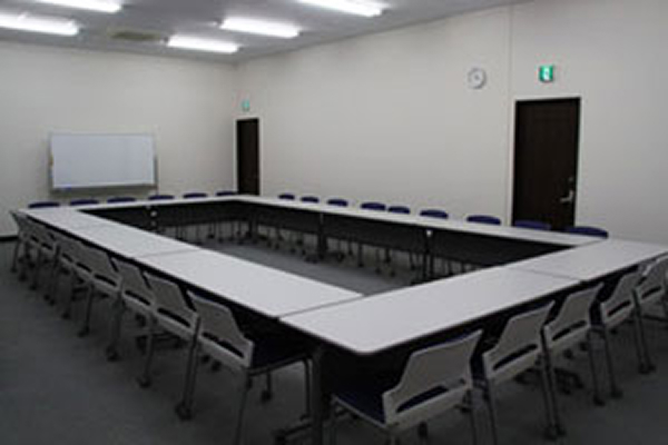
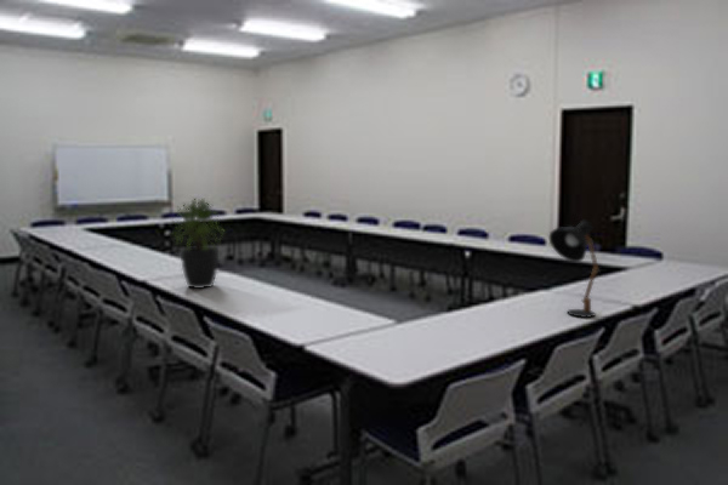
+ potted plant [169,196,227,290]
+ desk lamp [547,219,601,319]
